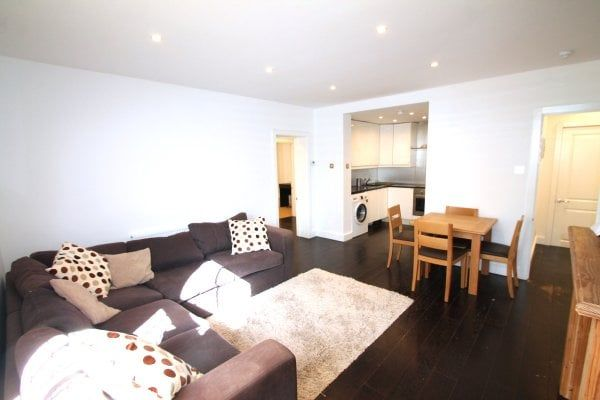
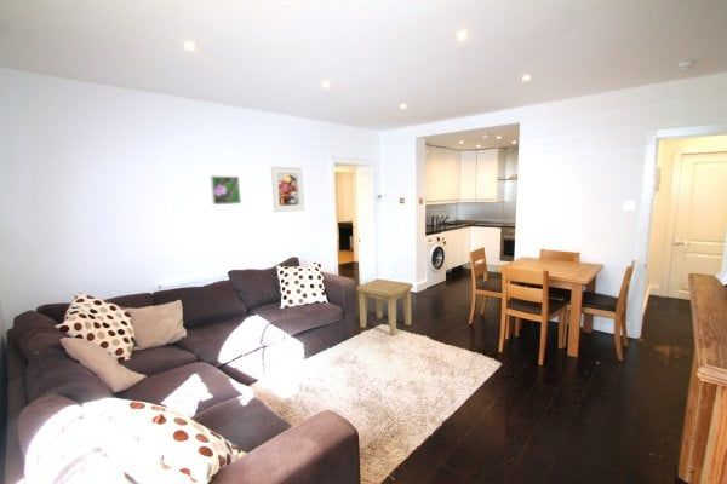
+ side table [355,277,414,336]
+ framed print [210,174,242,206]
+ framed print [270,165,305,213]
